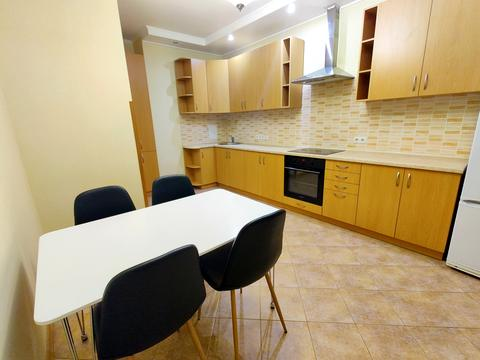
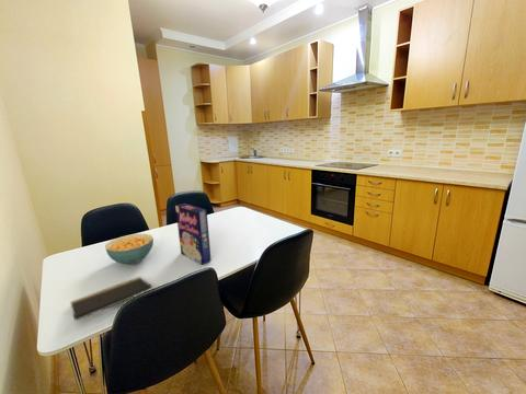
+ cereal box [174,202,213,266]
+ notepad [70,276,155,322]
+ cereal bowl [104,233,155,265]
